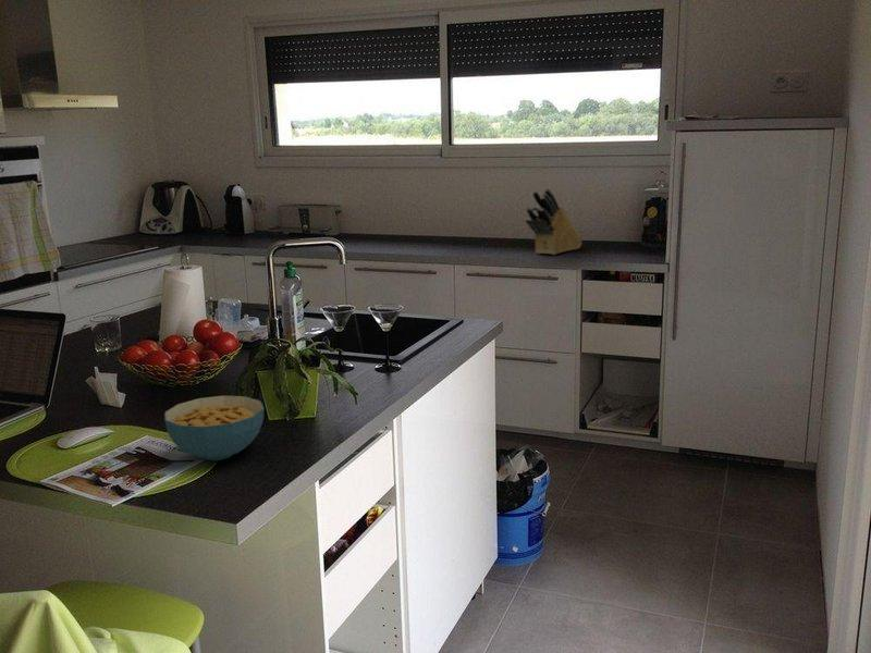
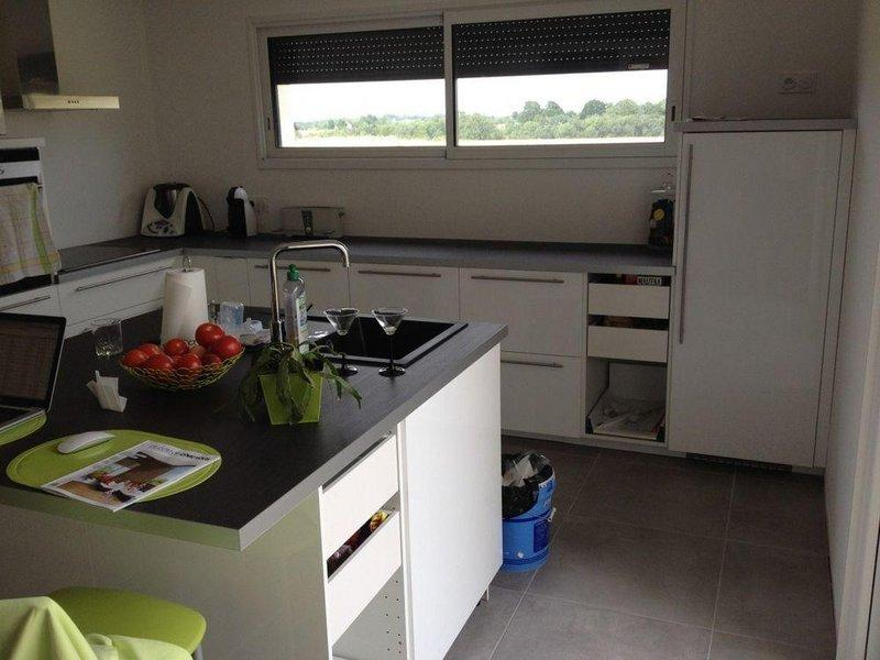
- cereal bowl [163,394,265,461]
- knife block [525,187,582,256]
